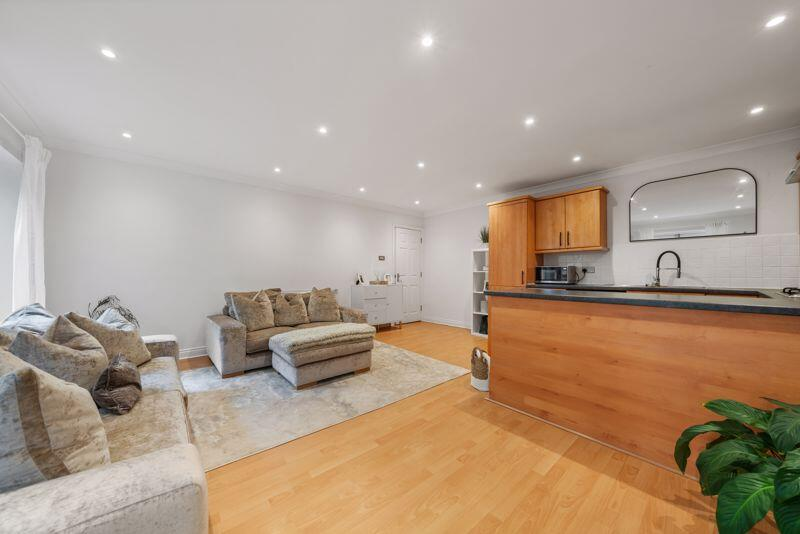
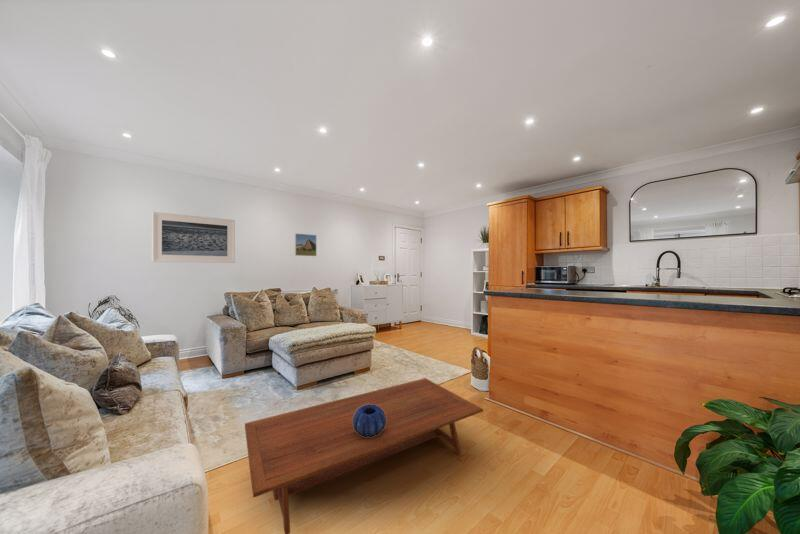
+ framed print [151,211,236,264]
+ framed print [294,232,317,257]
+ decorative bowl [353,404,386,437]
+ coffee table [244,377,484,534]
